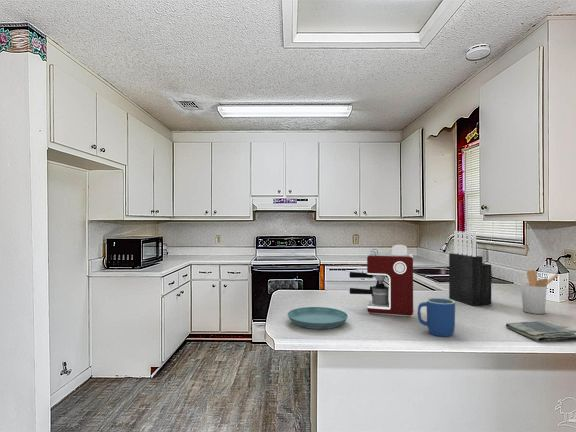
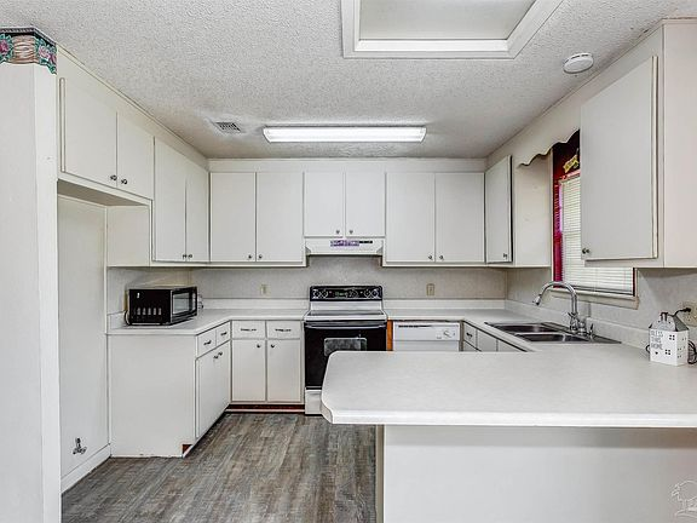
- dish towel [505,320,576,343]
- knife block [448,230,492,307]
- mug [416,297,456,338]
- coffee maker [348,244,414,317]
- saucer [287,306,349,330]
- utensil holder [520,269,559,315]
